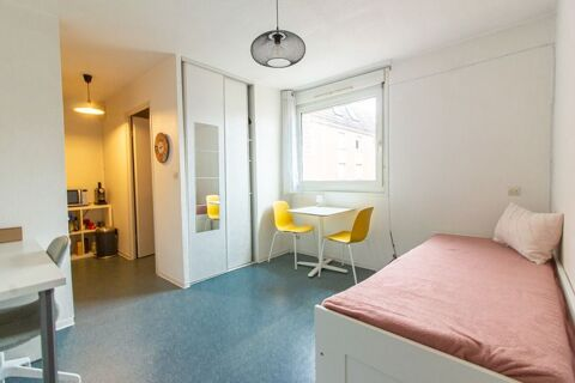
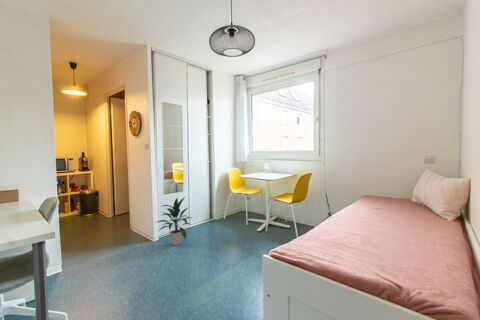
+ indoor plant [155,196,193,246]
